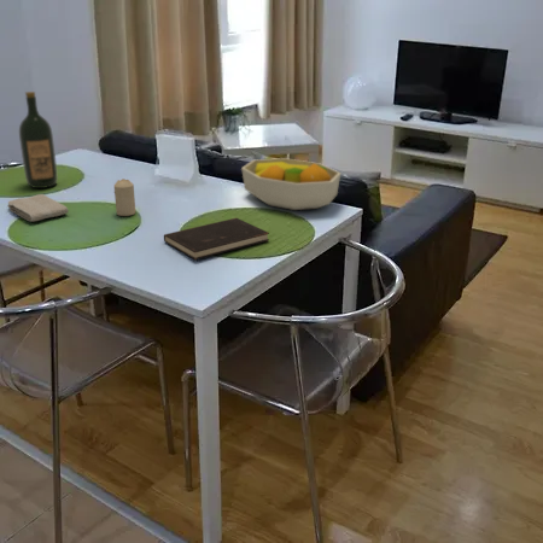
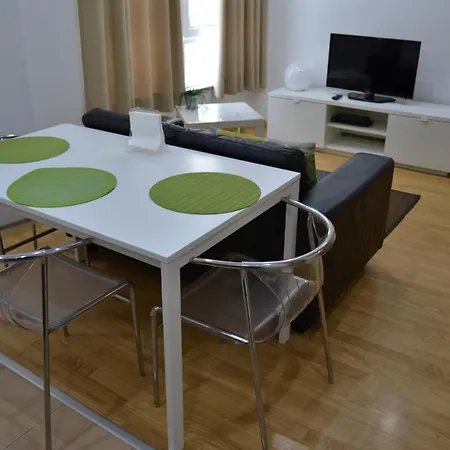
- washcloth [6,193,70,223]
- candle [113,177,136,217]
- wine bottle [18,91,58,189]
- fruit bowl [240,157,341,211]
- hardcover book [163,217,270,261]
